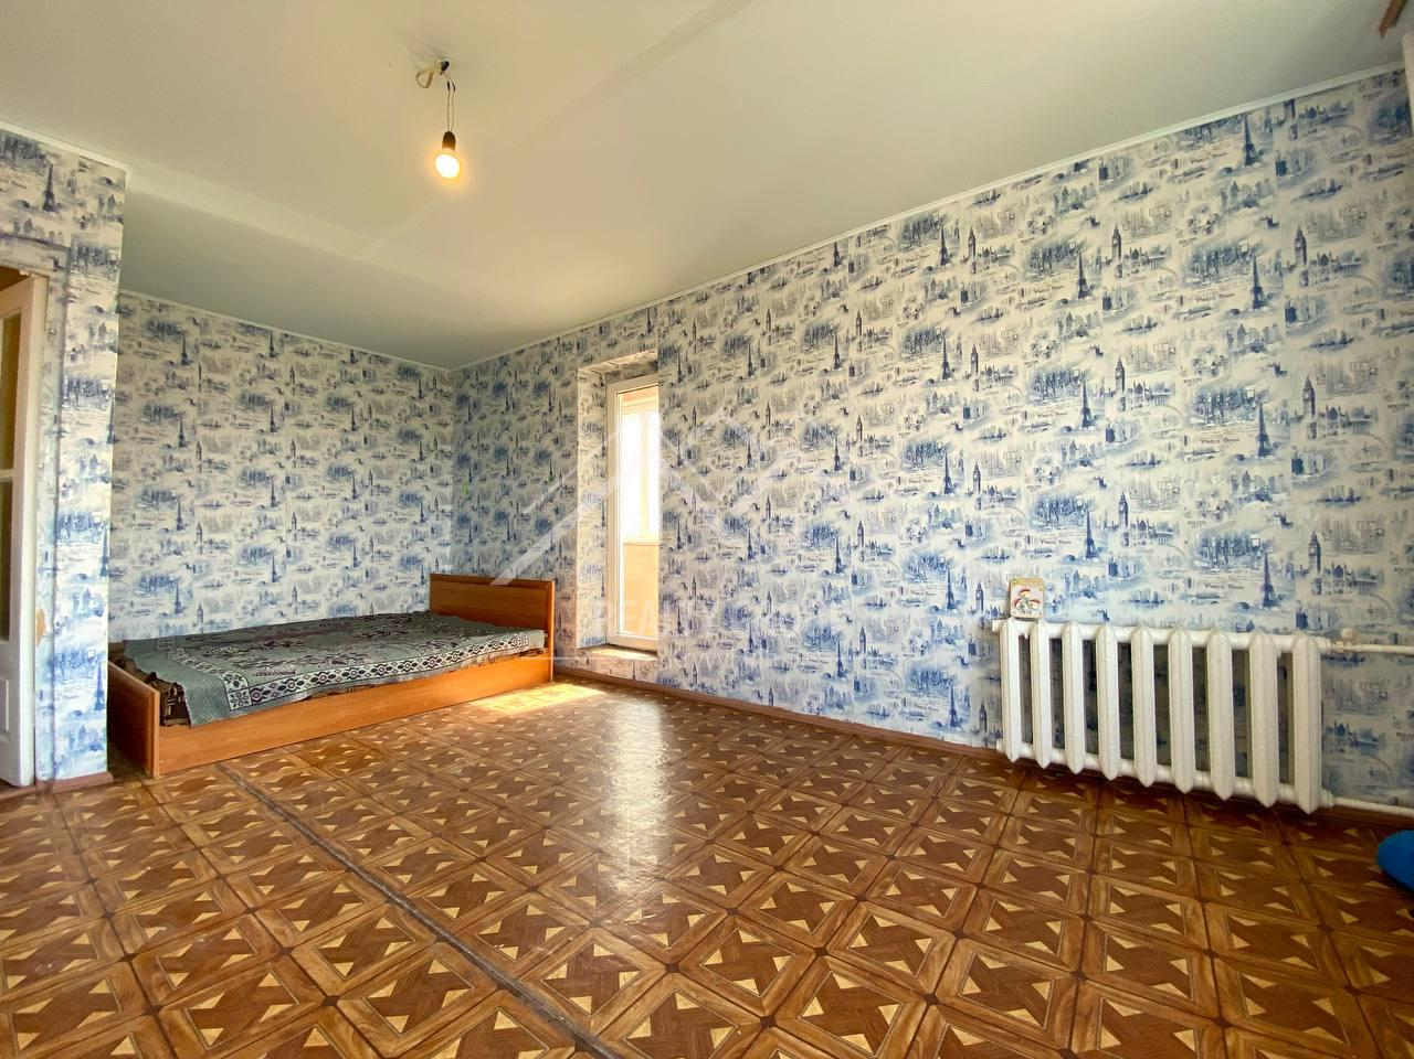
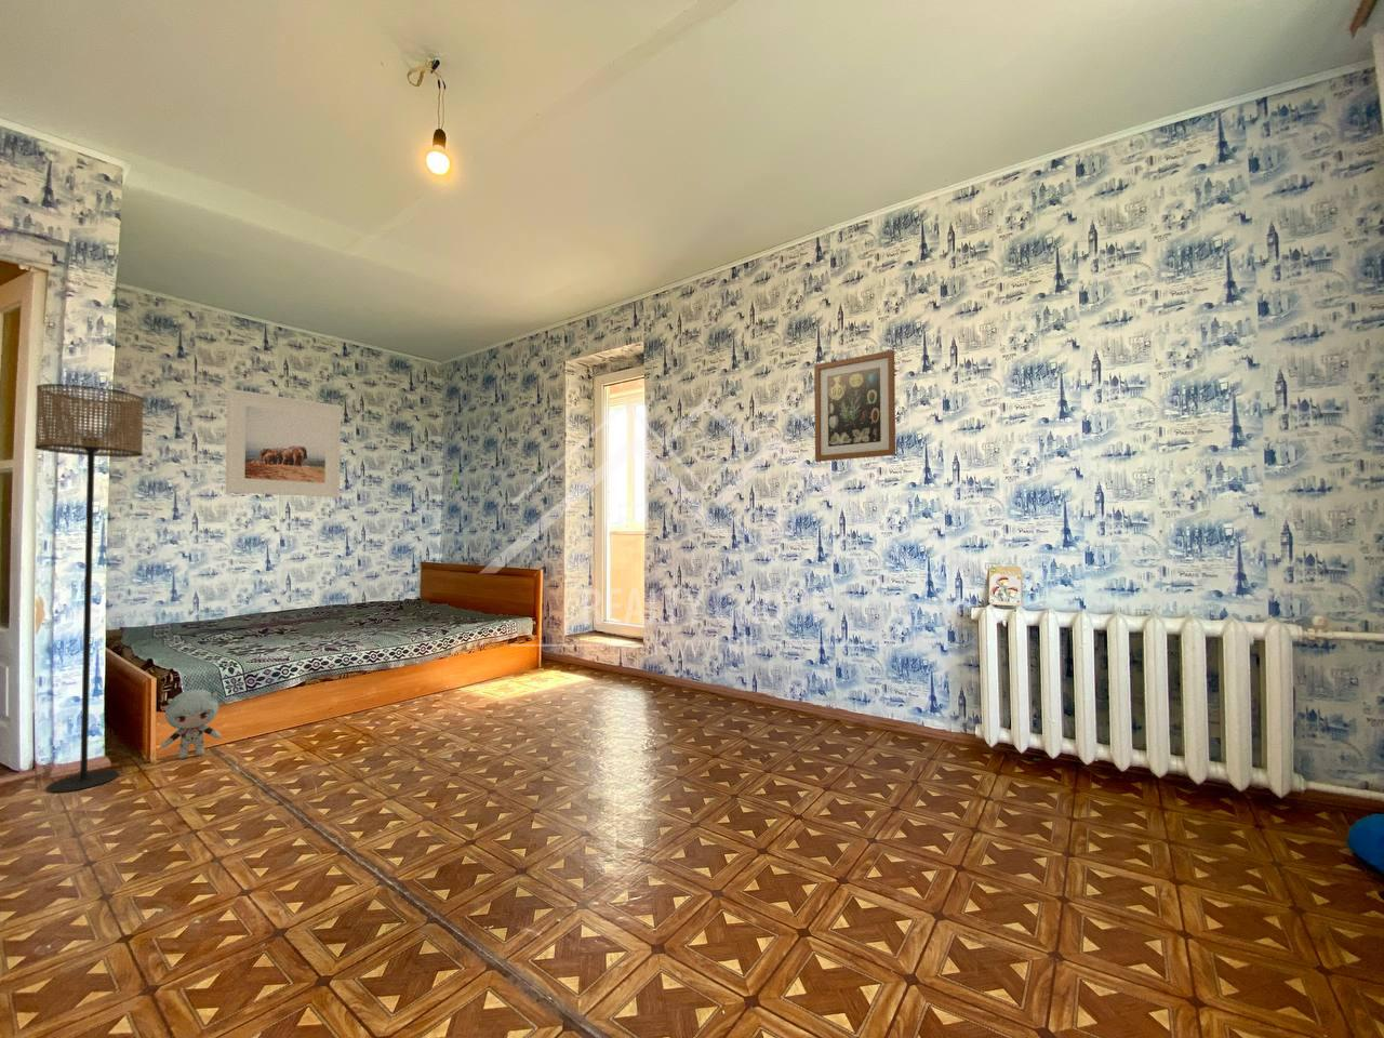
+ plush toy [160,689,221,759]
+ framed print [224,387,342,498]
+ wall art [813,349,897,462]
+ floor lamp [34,383,145,794]
